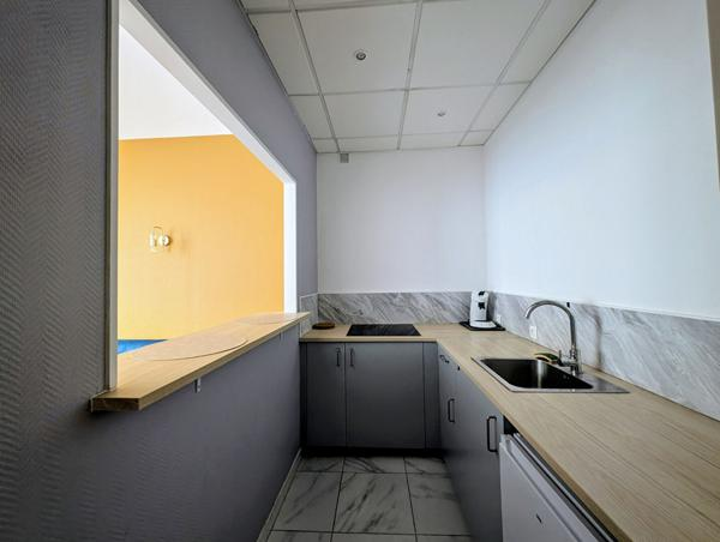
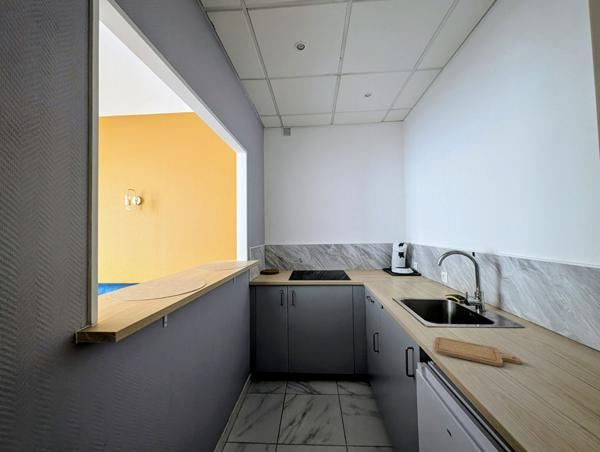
+ chopping board [433,336,522,367]
